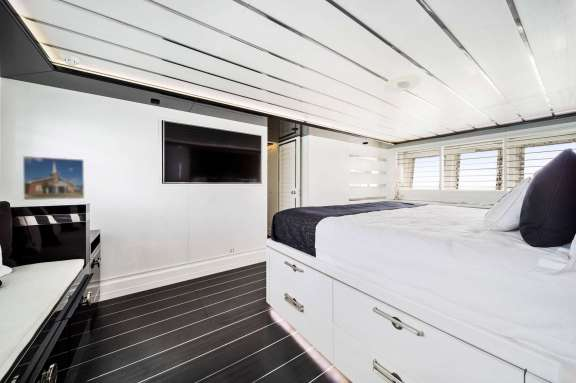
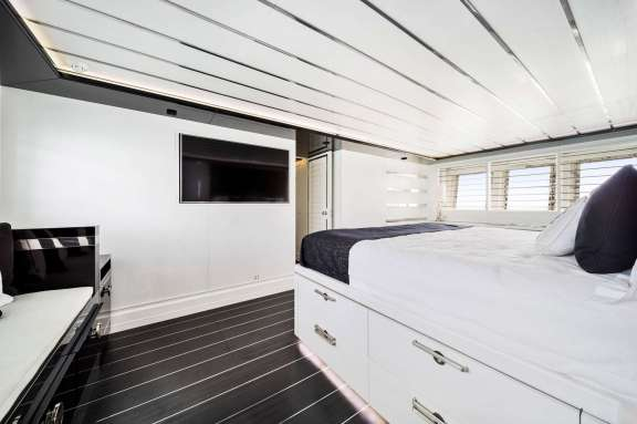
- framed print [22,155,86,201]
- recessed light [381,74,423,93]
